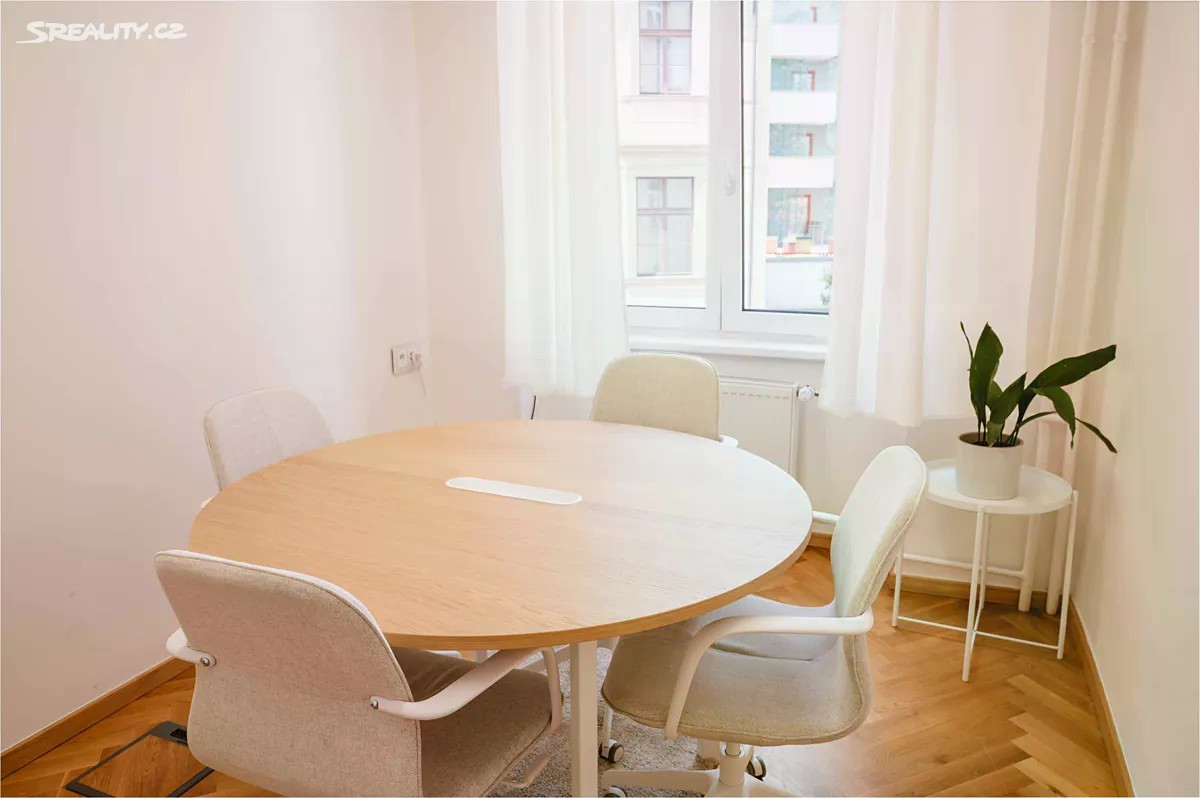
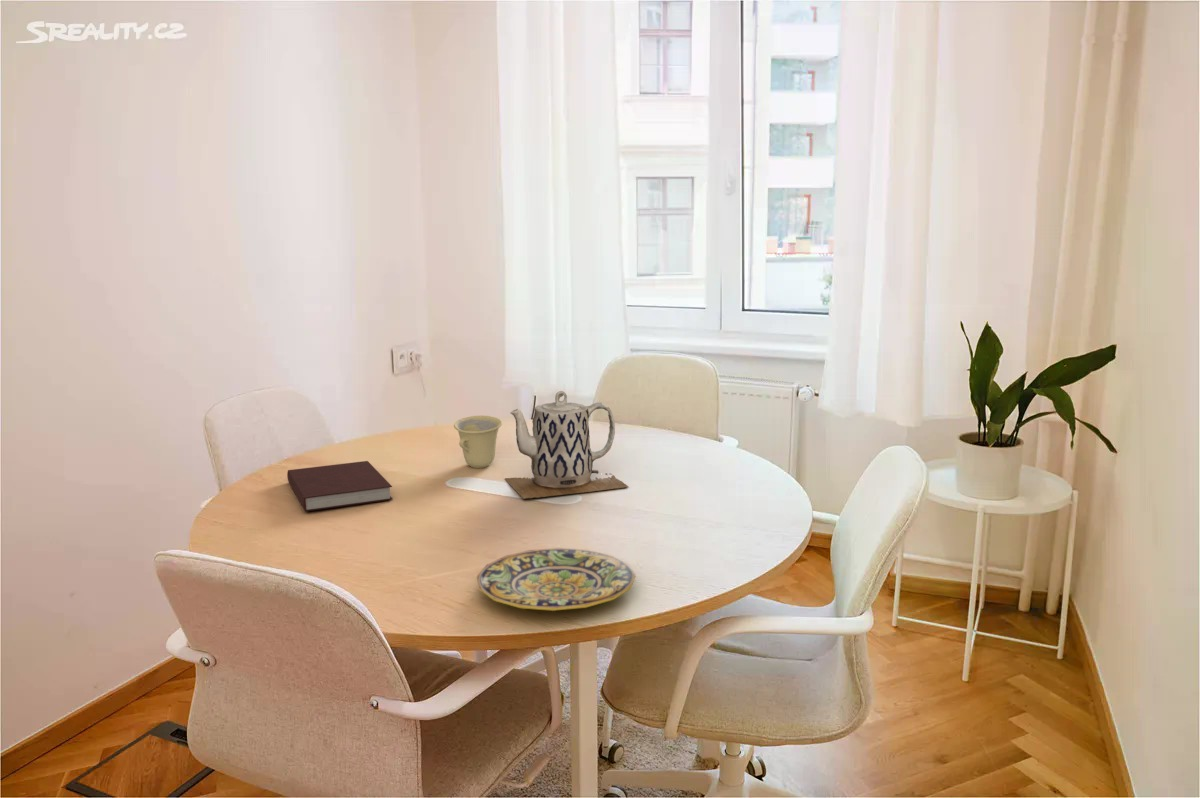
+ plate [476,547,636,612]
+ cup [453,415,503,469]
+ notebook [286,460,393,512]
+ teapot [504,390,629,500]
